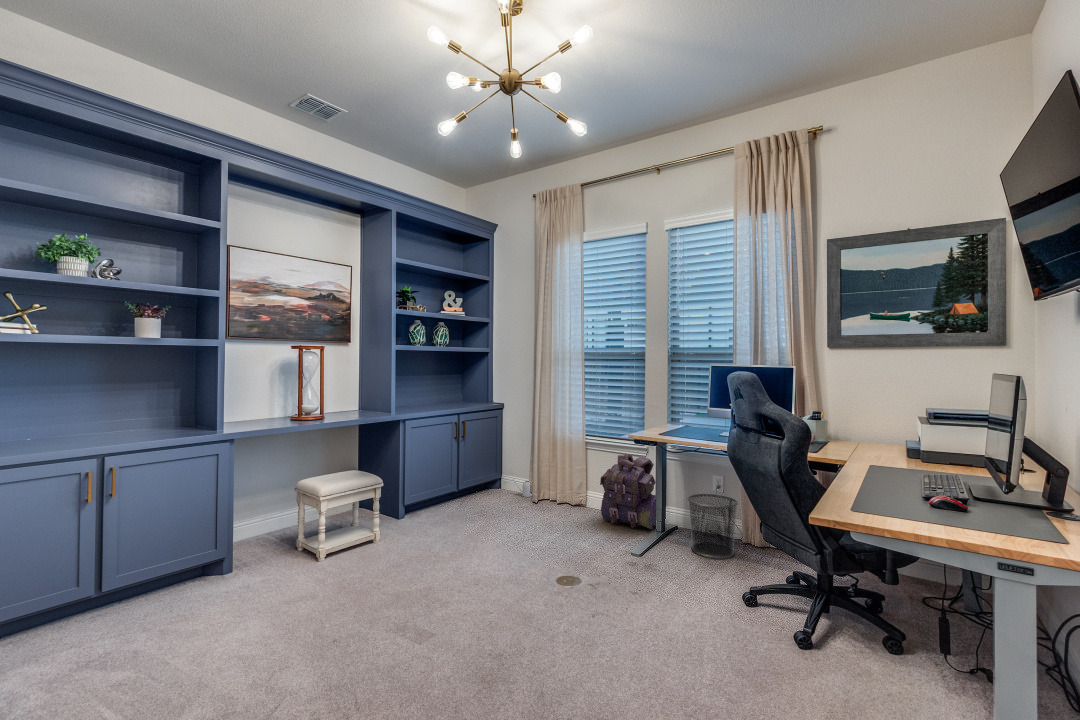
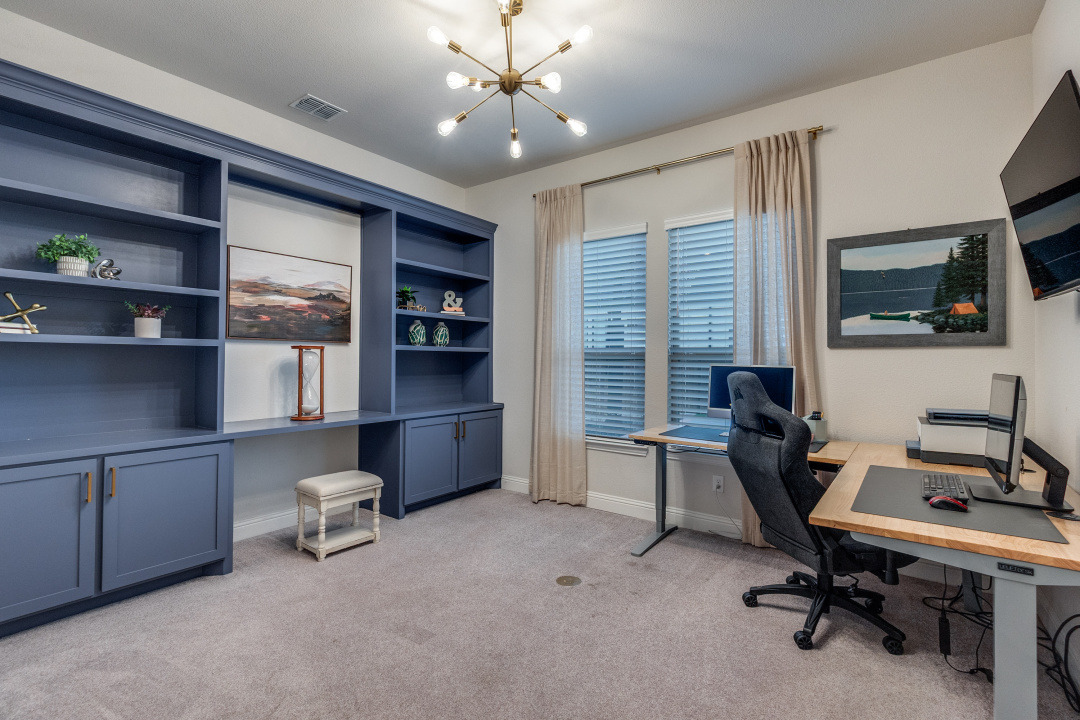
- backpack [599,453,657,530]
- watering can [512,478,533,498]
- waste bin [687,493,739,560]
